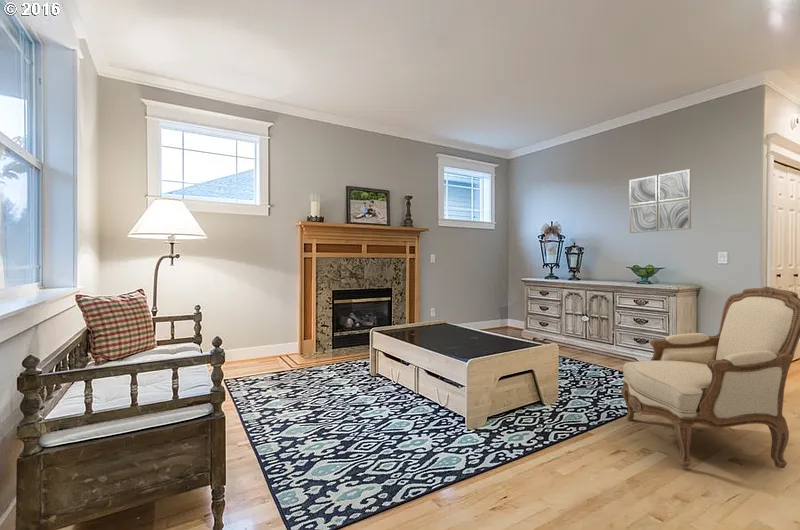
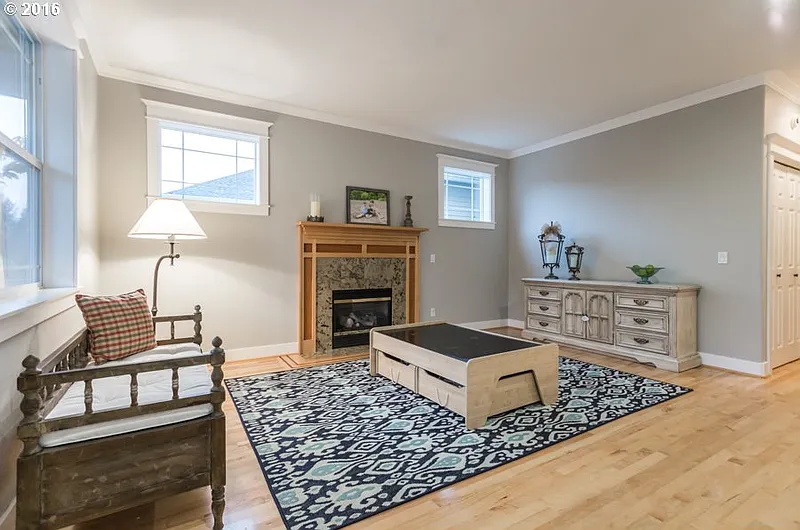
- wall art [628,168,692,234]
- armchair [620,286,800,469]
